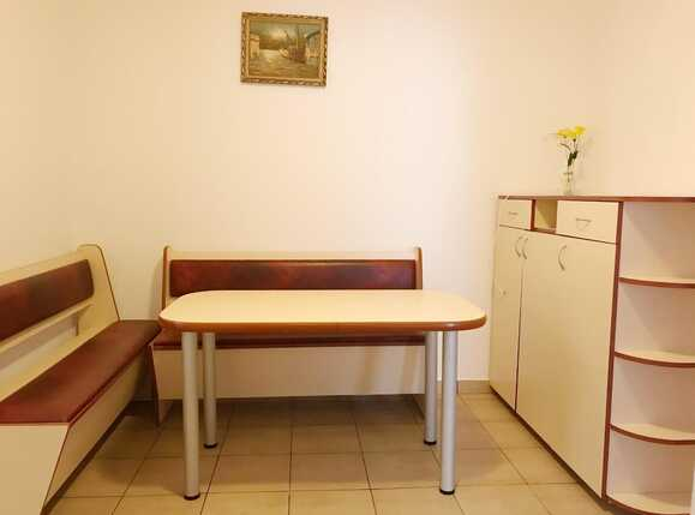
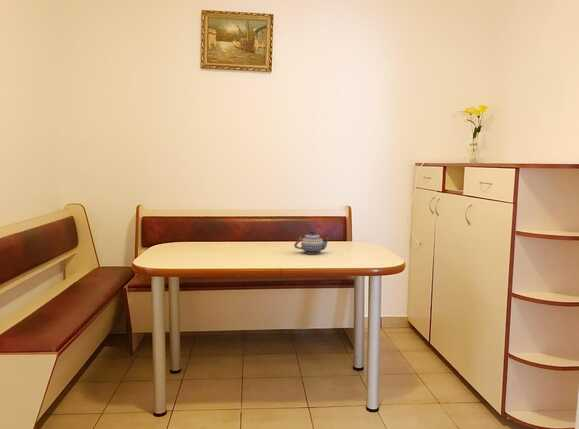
+ teapot [293,230,331,255]
